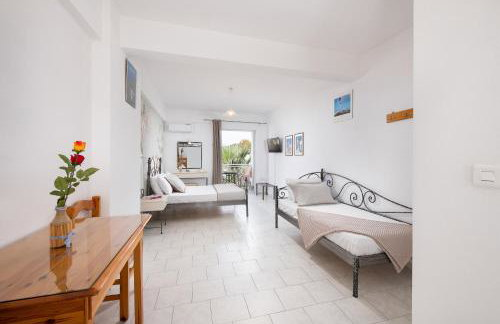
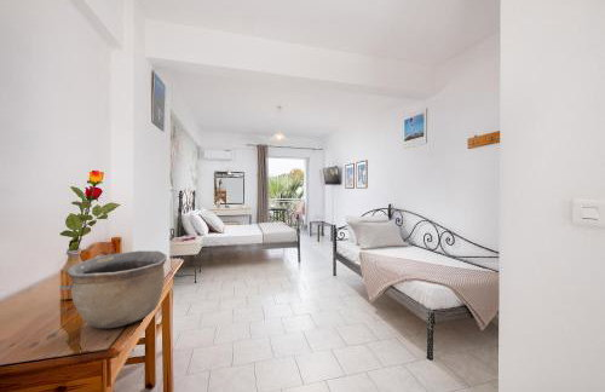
+ bowl [67,249,168,329]
